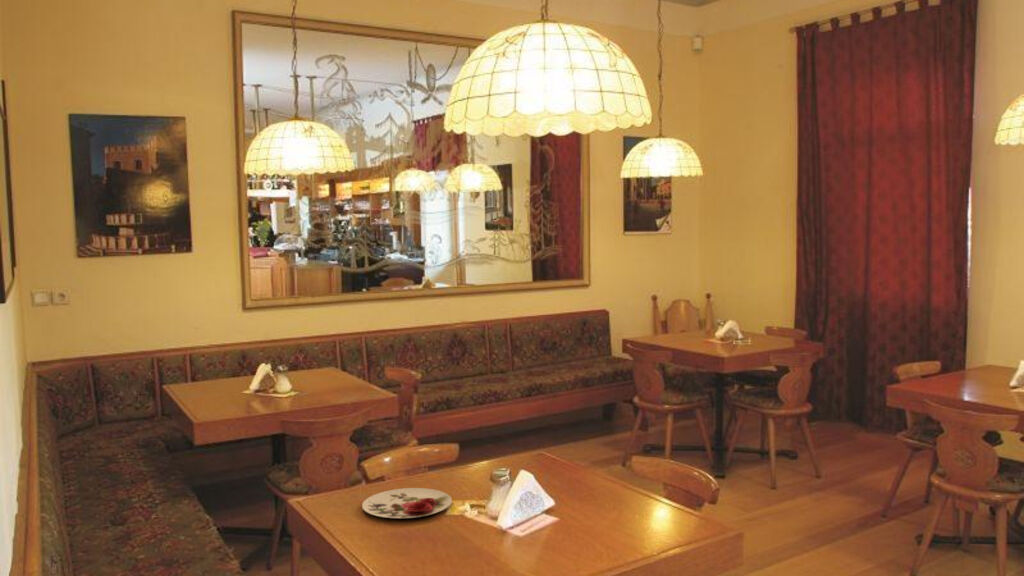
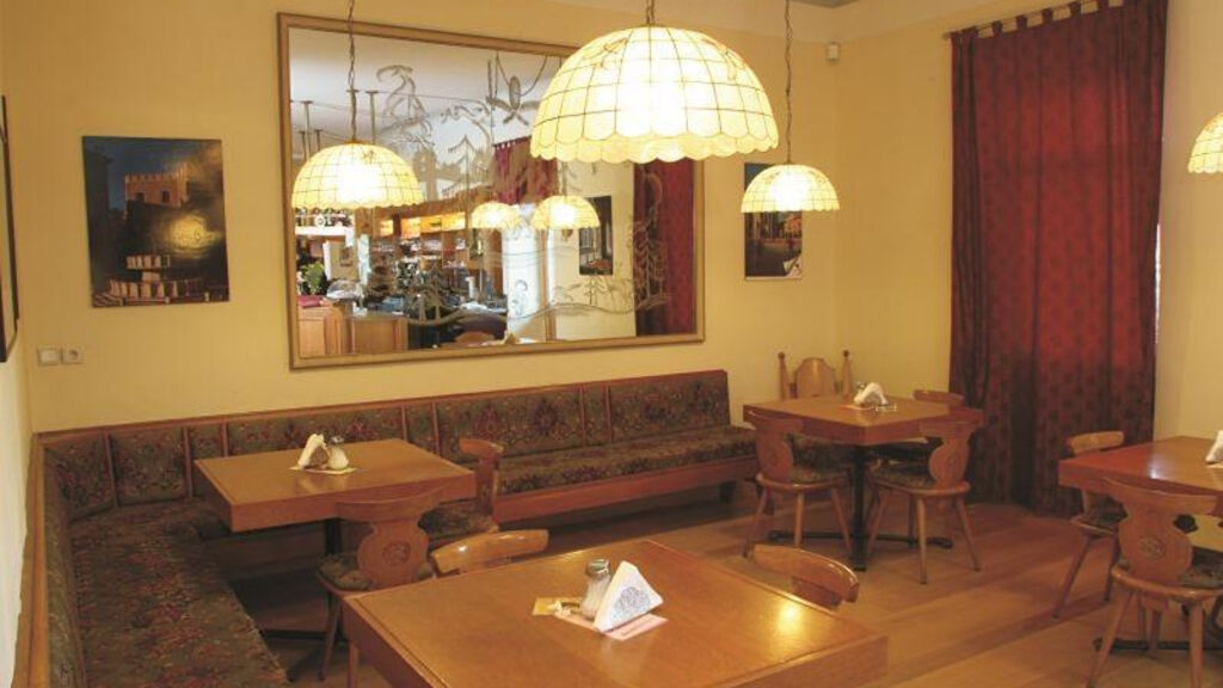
- plate [361,487,453,519]
